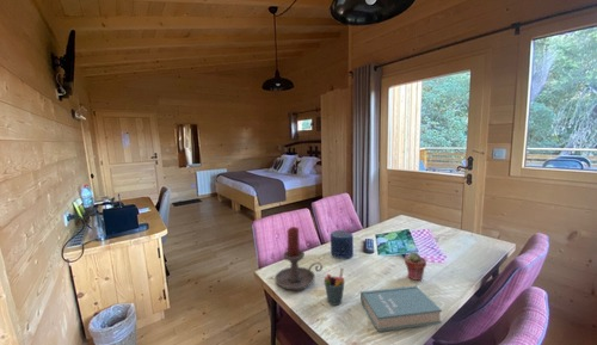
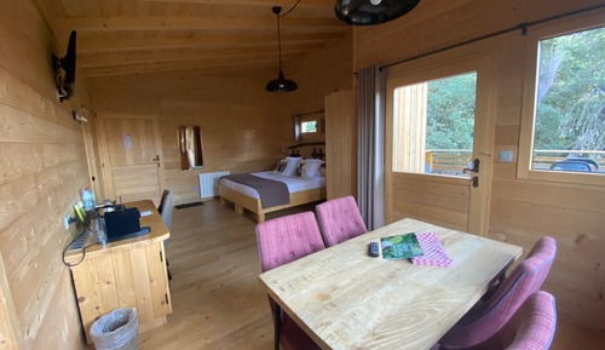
- candle holder [273,226,324,291]
- pen holder [324,266,346,307]
- book [359,284,443,333]
- candle [330,229,355,260]
- potted succulent [404,251,427,282]
